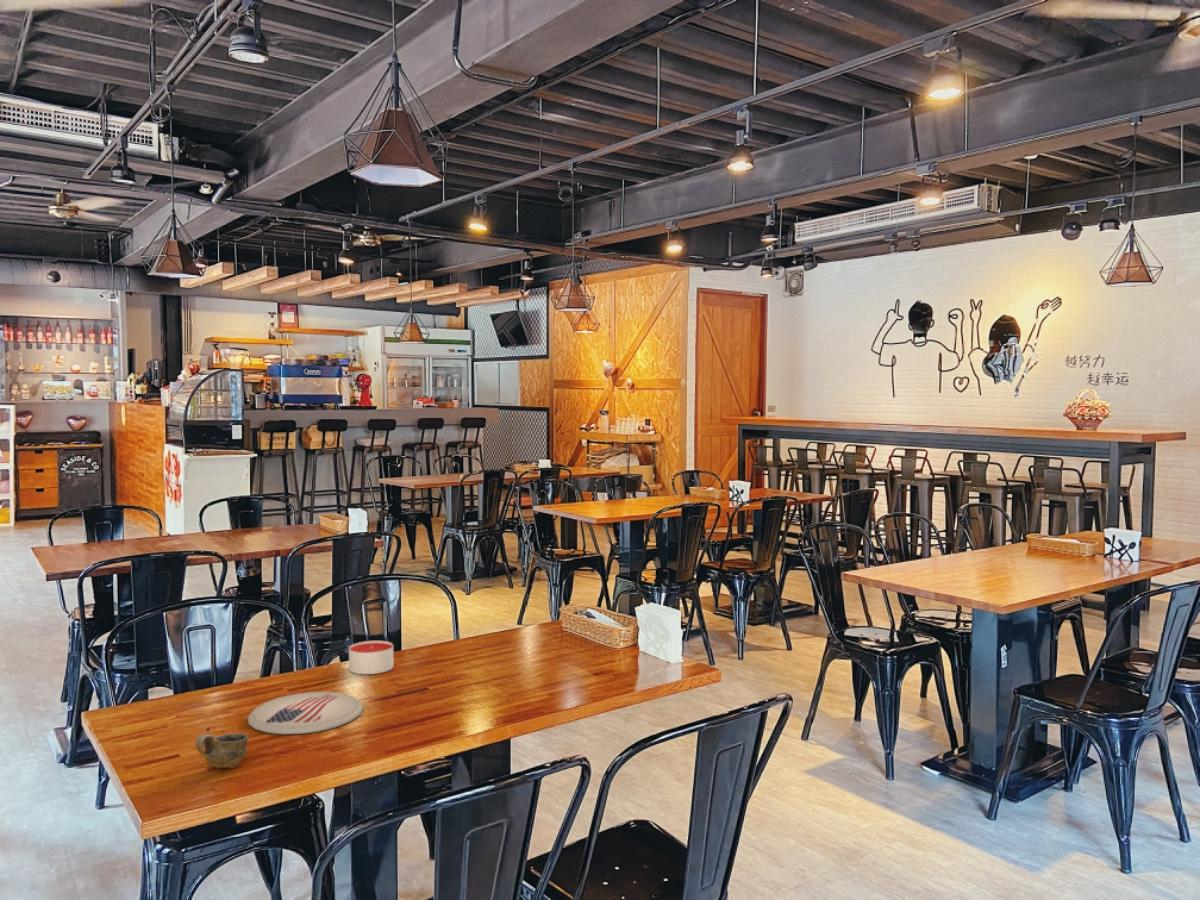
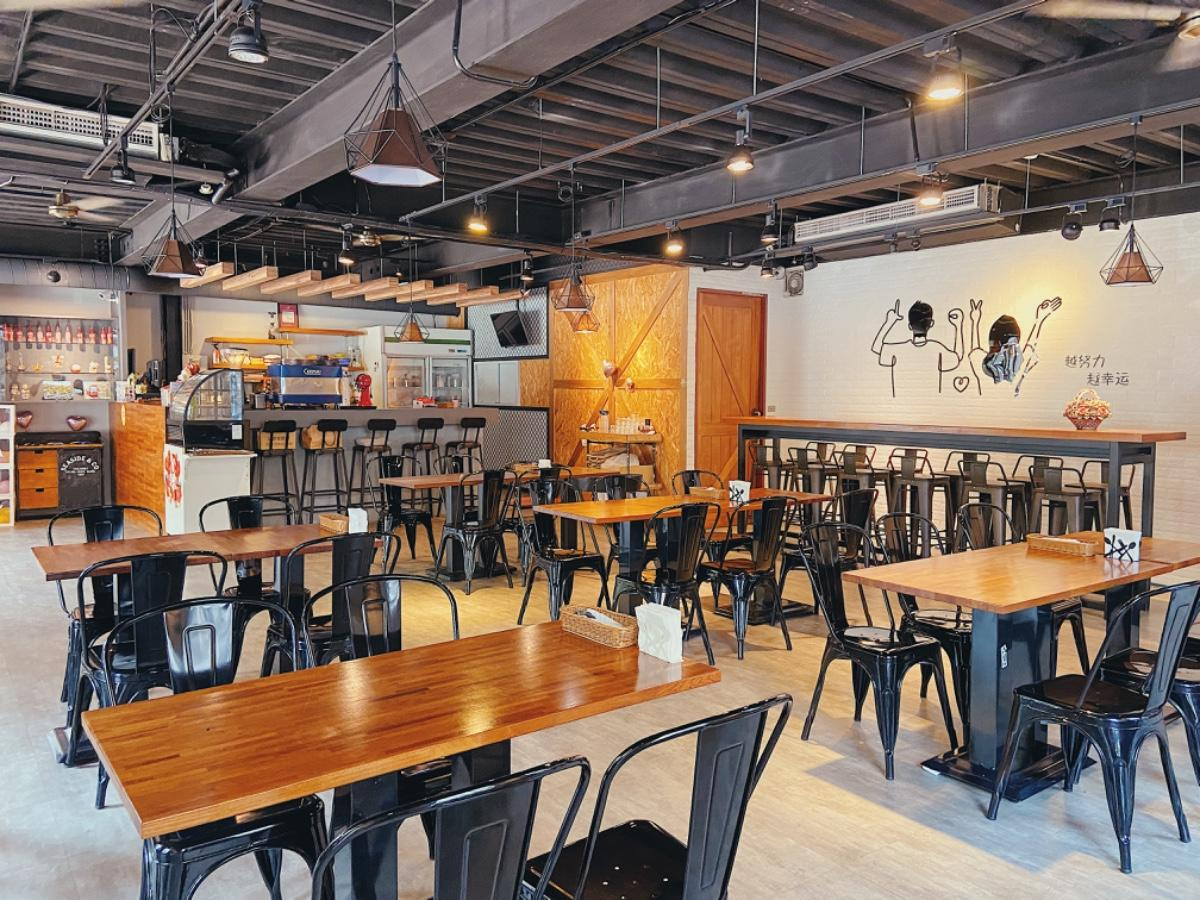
- candle [348,640,395,675]
- cup [194,733,250,769]
- plate [247,691,364,736]
